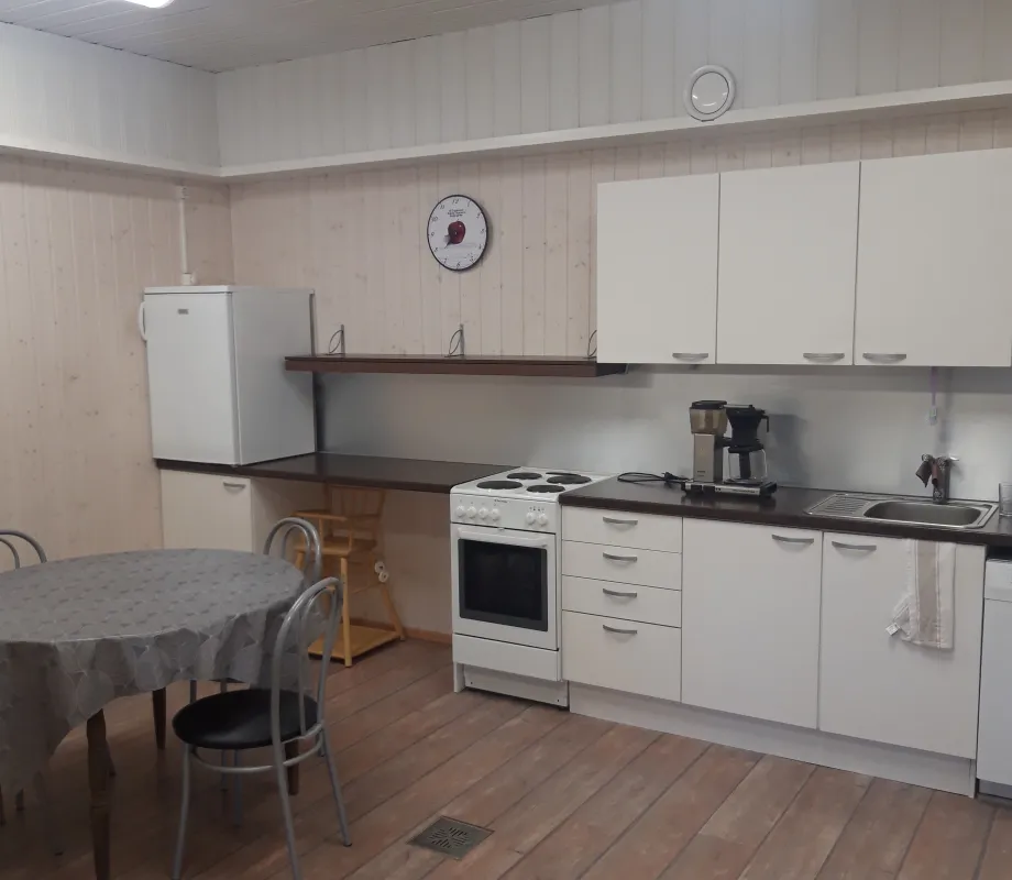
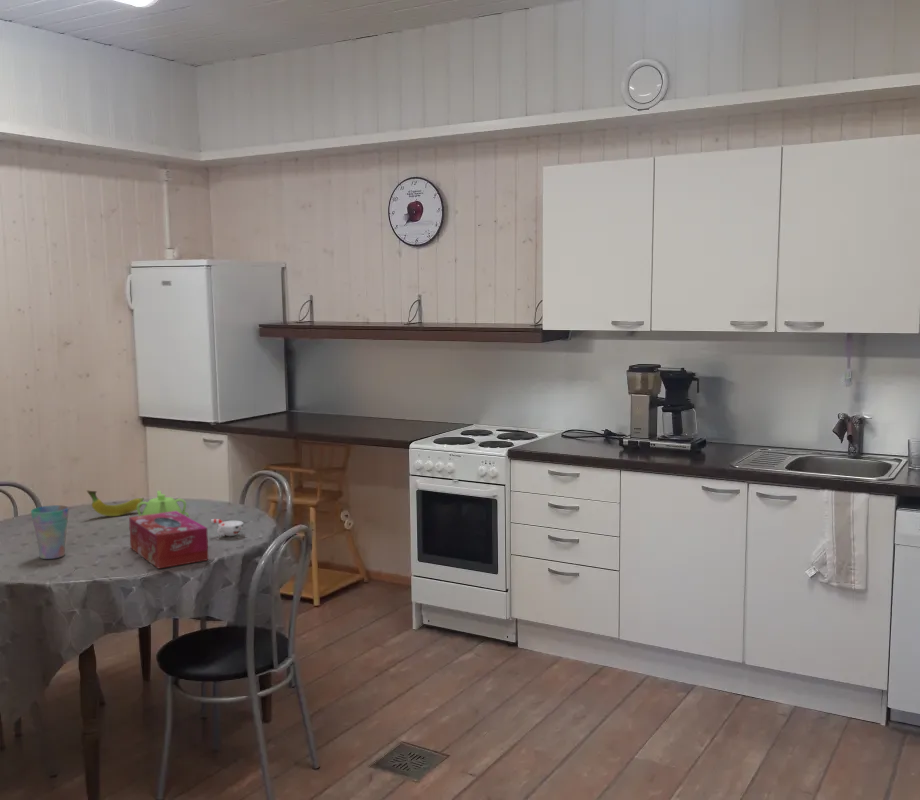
+ teapot [136,490,190,518]
+ fruit [86,489,145,517]
+ tissue box [128,511,209,569]
+ cup [30,504,70,560]
+ cup [210,518,244,537]
